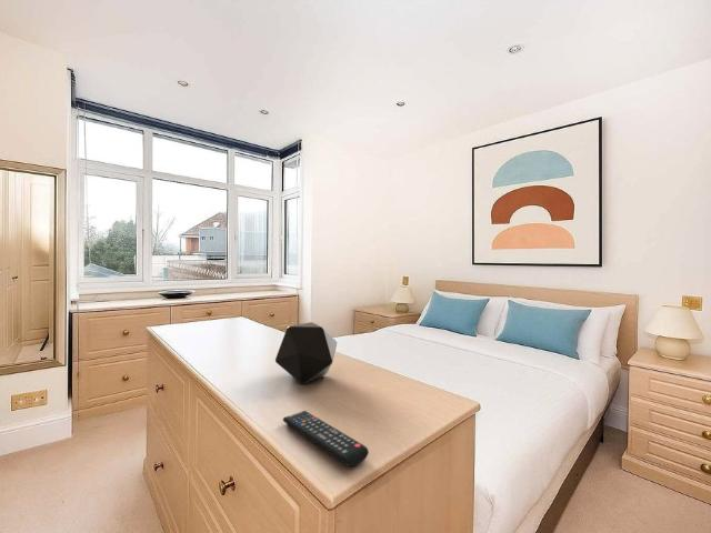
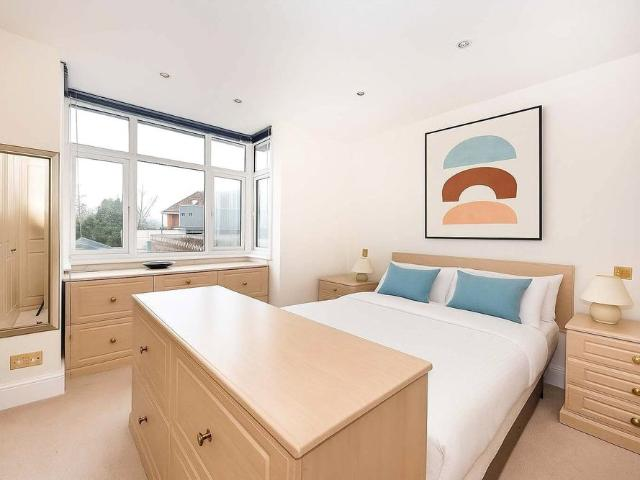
- decorative tray [274,321,338,385]
- remote control [282,410,370,469]
